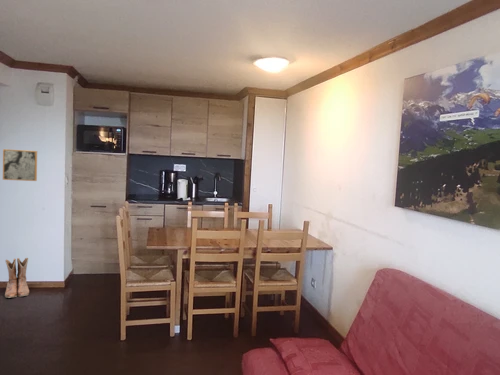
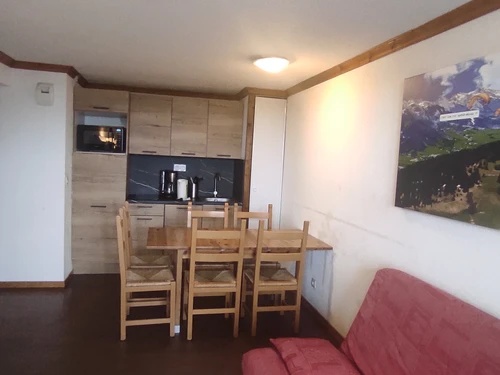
- wall art [2,148,38,182]
- boots [4,257,30,299]
